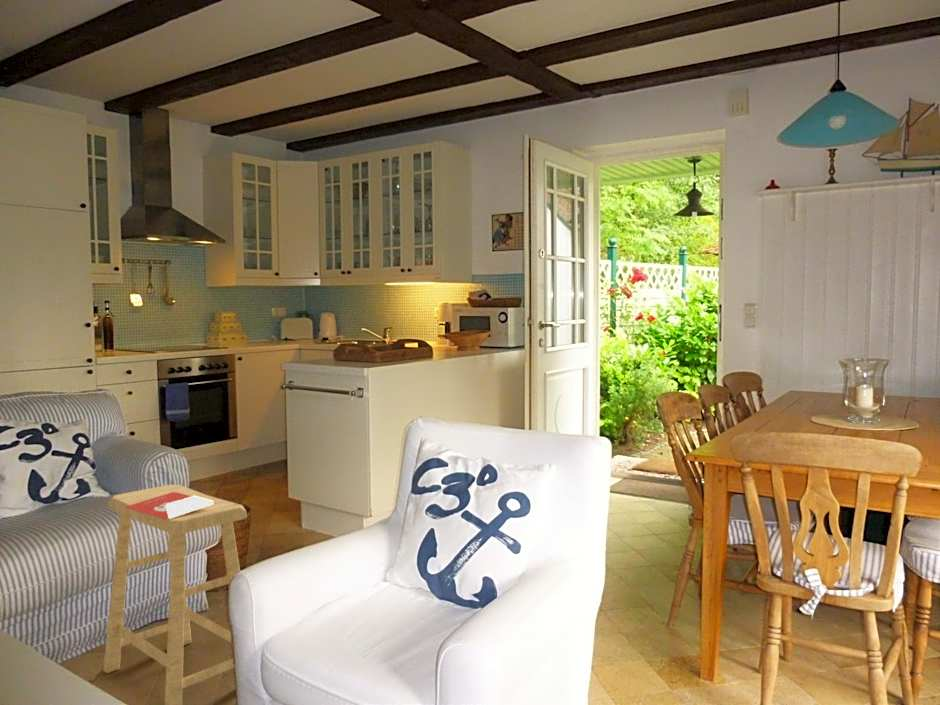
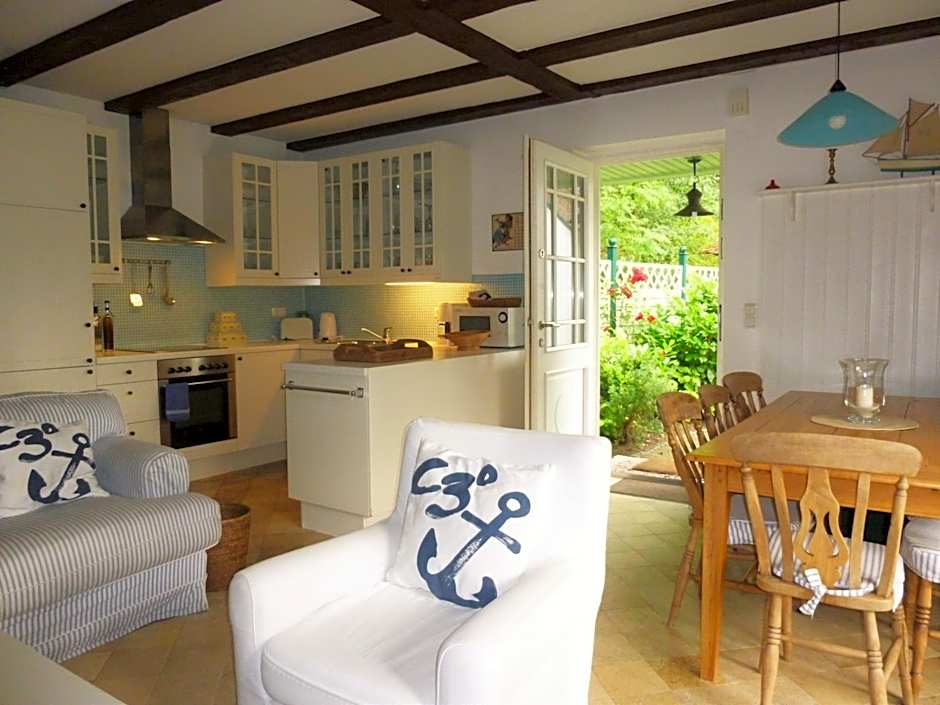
- book [124,492,216,520]
- stool [102,483,248,705]
